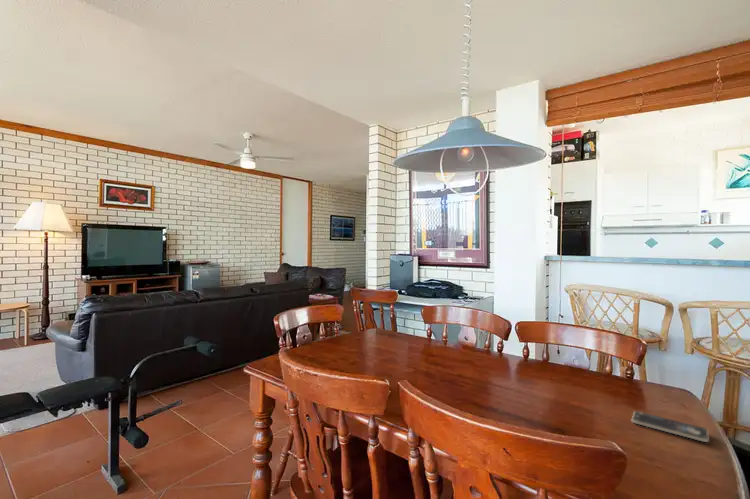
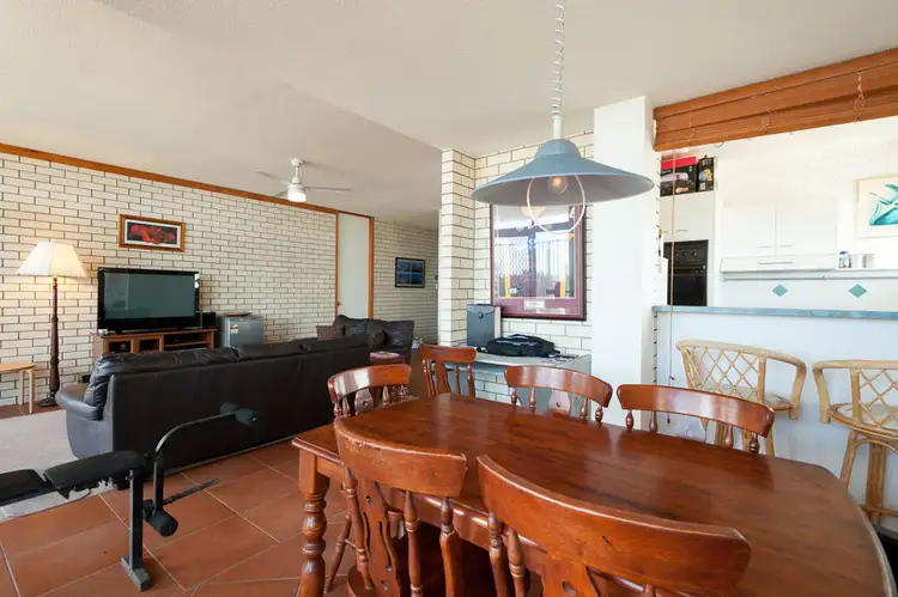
- smartphone [631,410,710,443]
